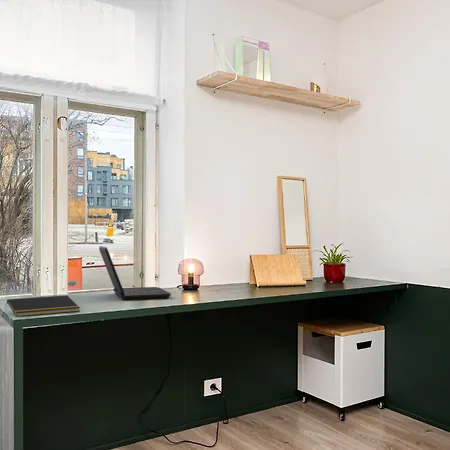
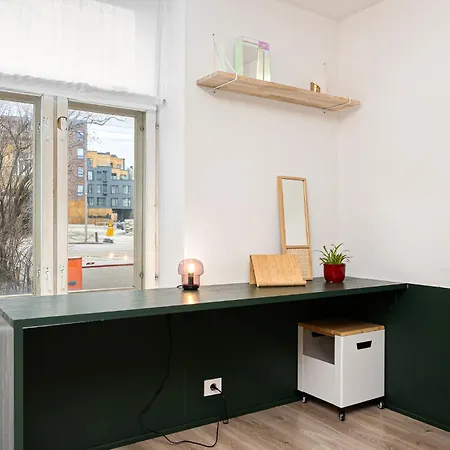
- laptop [98,245,172,301]
- notepad [4,294,81,317]
